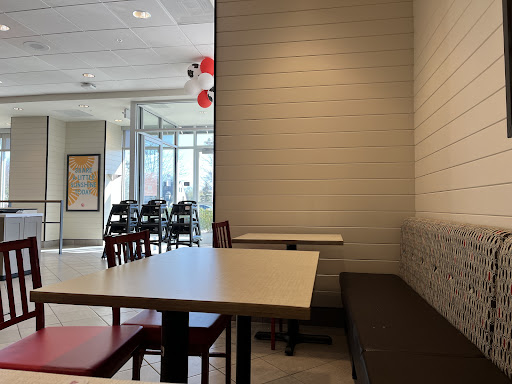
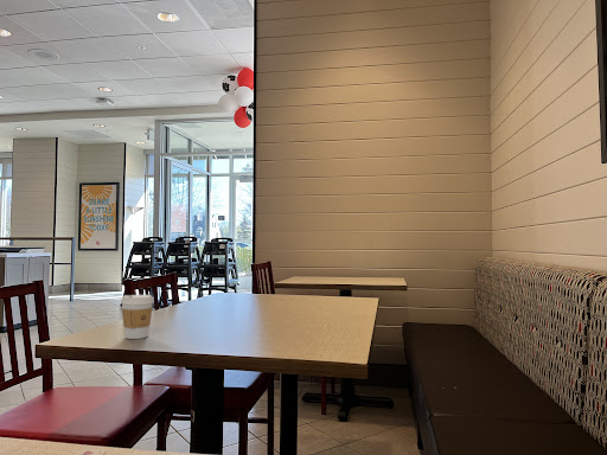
+ coffee cup [120,294,155,340]
